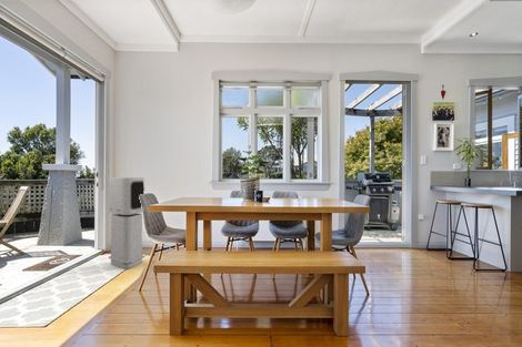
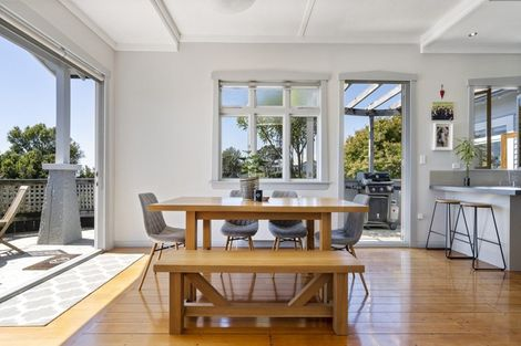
- air purifier [108,176,145,269]
